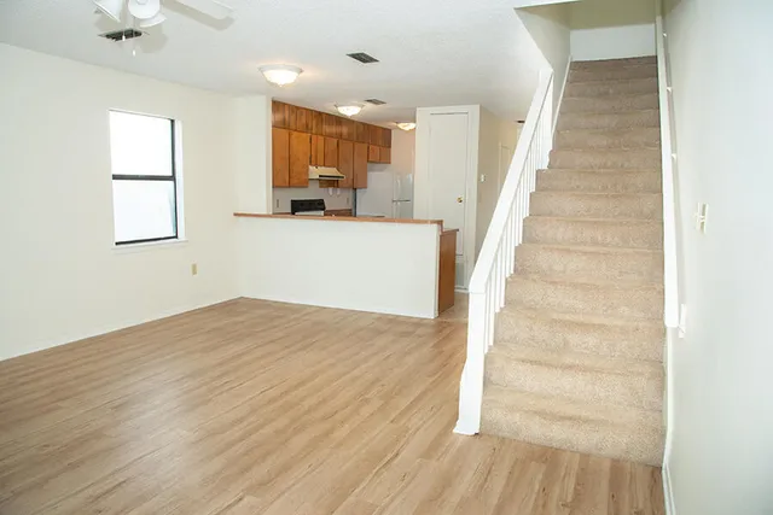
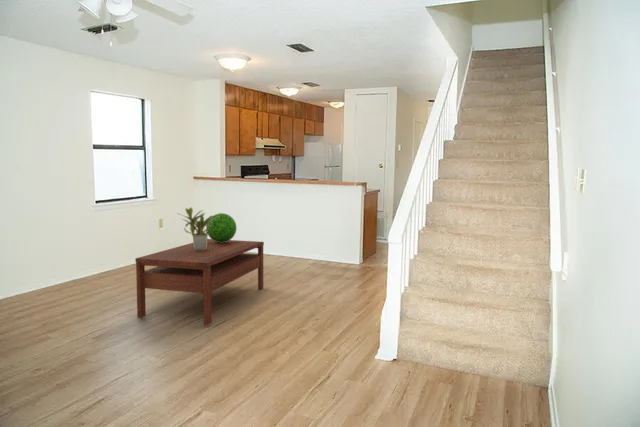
+ decorative sphere [206,212,237,243]
+ potted plant [177,207,220,251]
+ coffee table [134,238,265,326]
